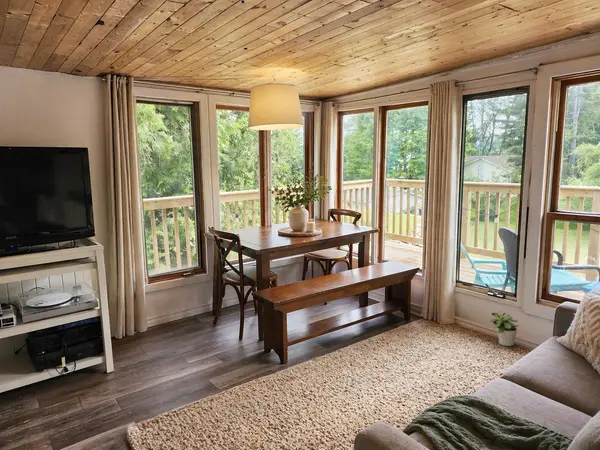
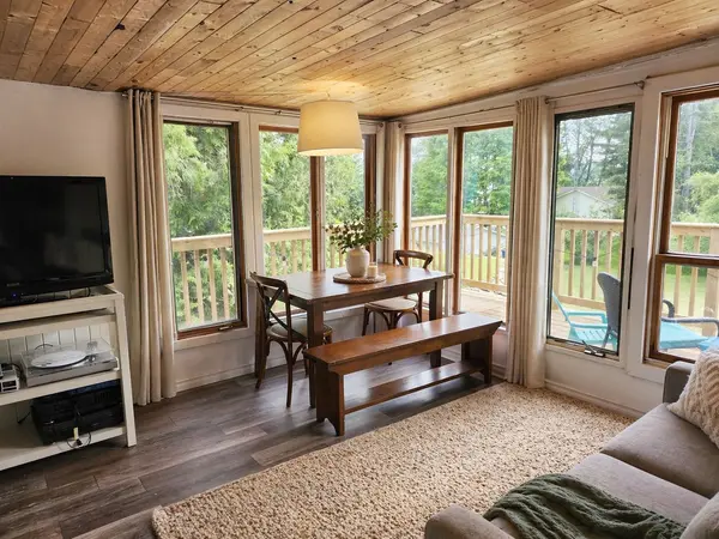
- potted plant [489,309,520,347]
